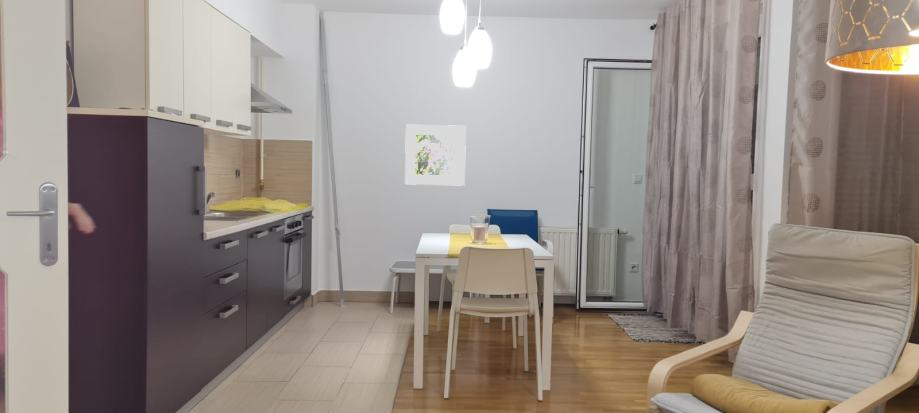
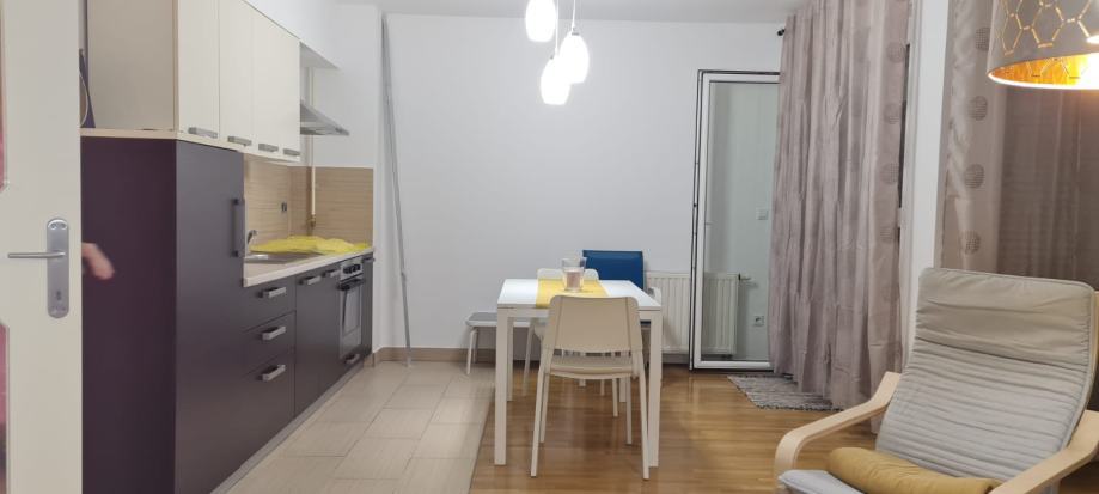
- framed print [404,124,467,187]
